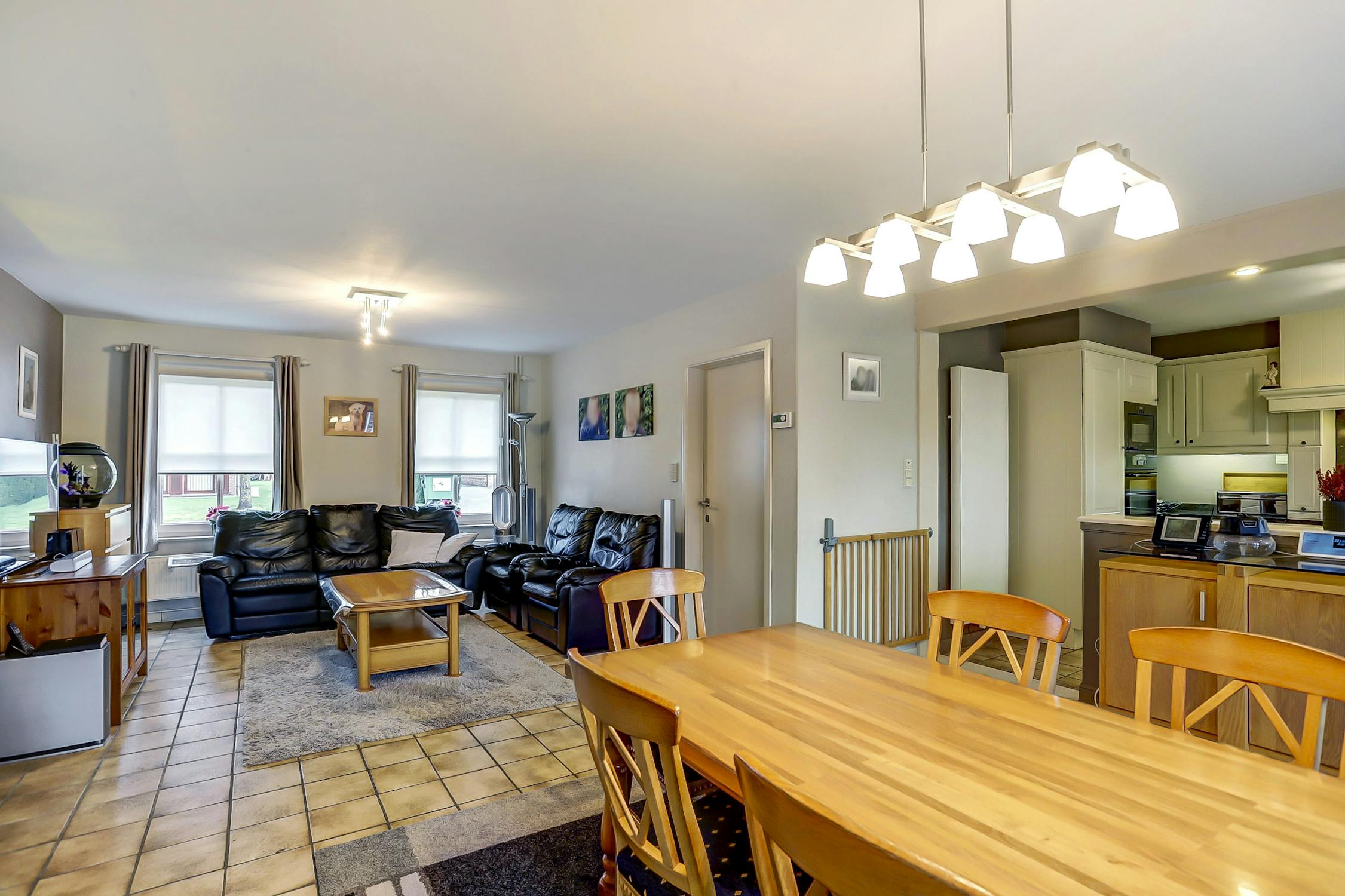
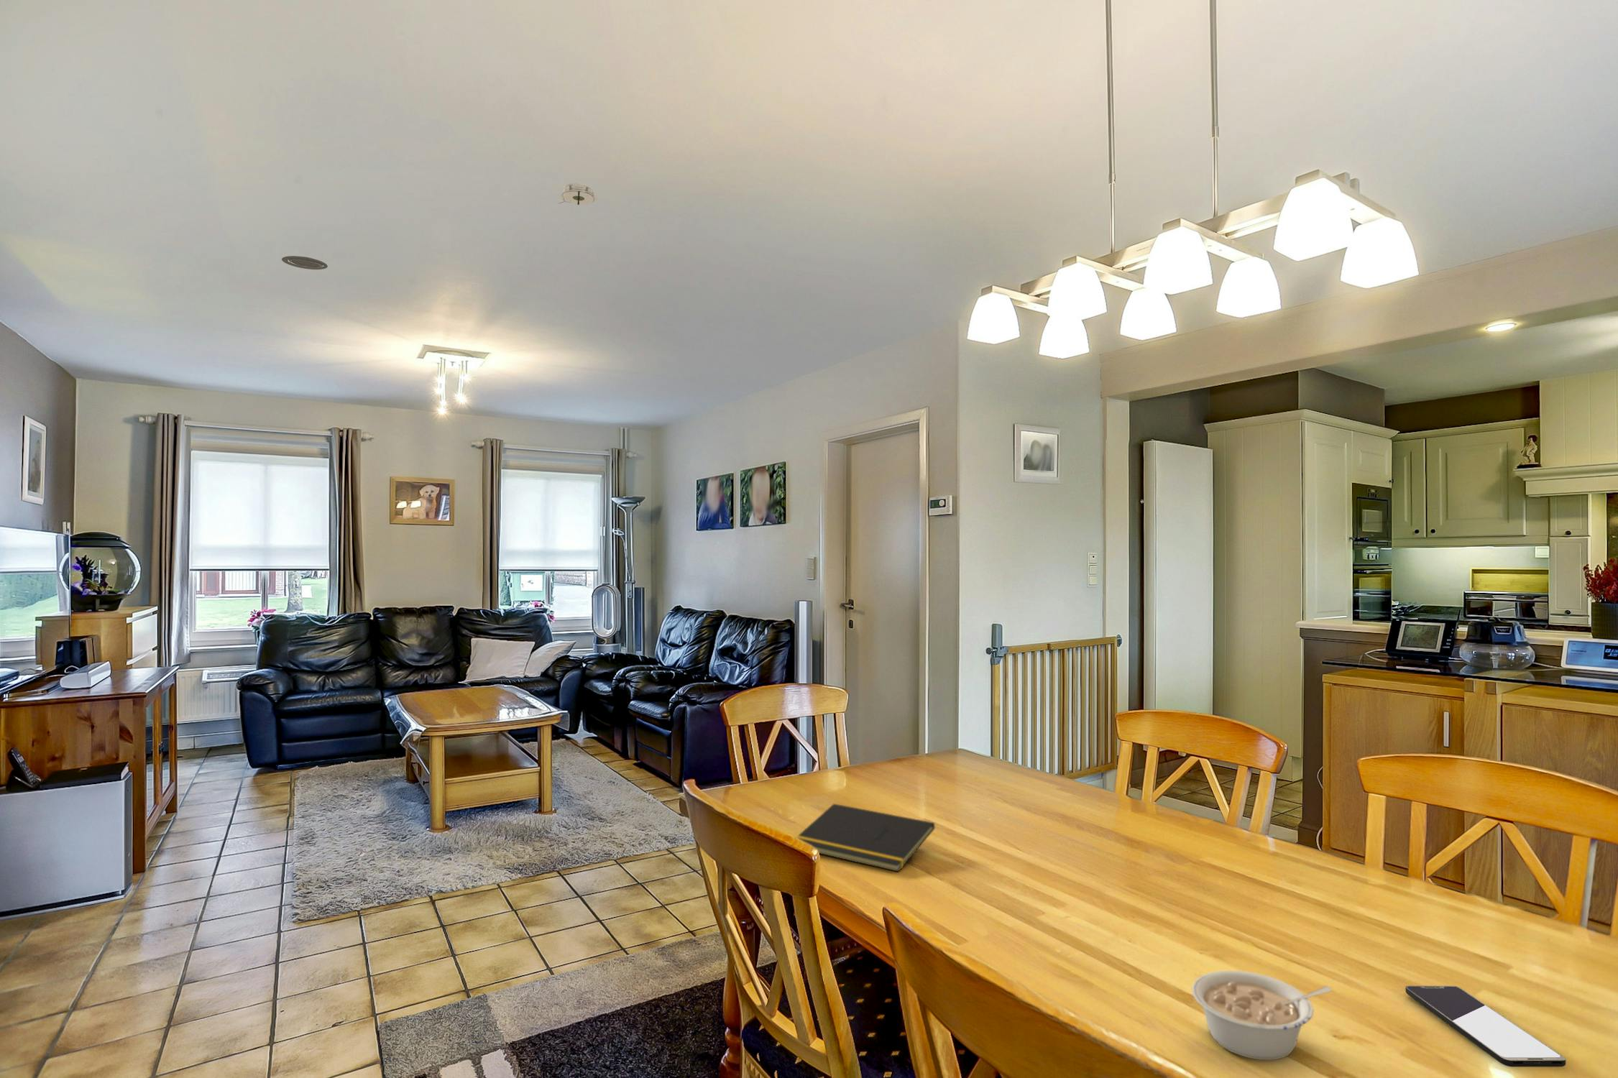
+ legume [1191,970,1333,1061]
+ smartphone [1405,985,1566,1068]
+ smoke detector [558,183,598,206]
+ notepad [795,802,936,872]
+ recessed light [281,255,328,271]
